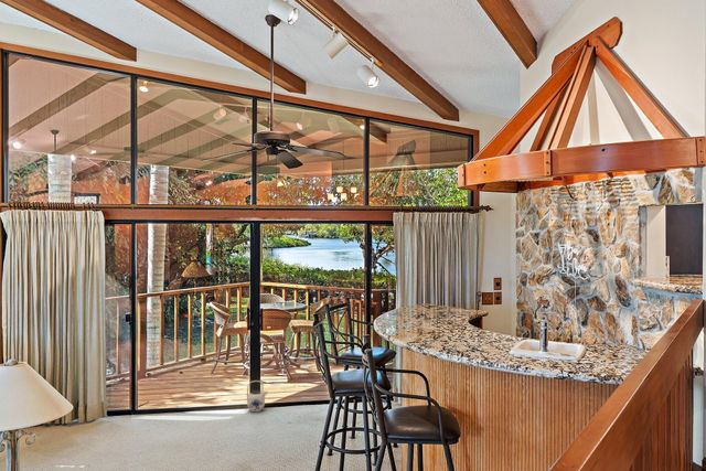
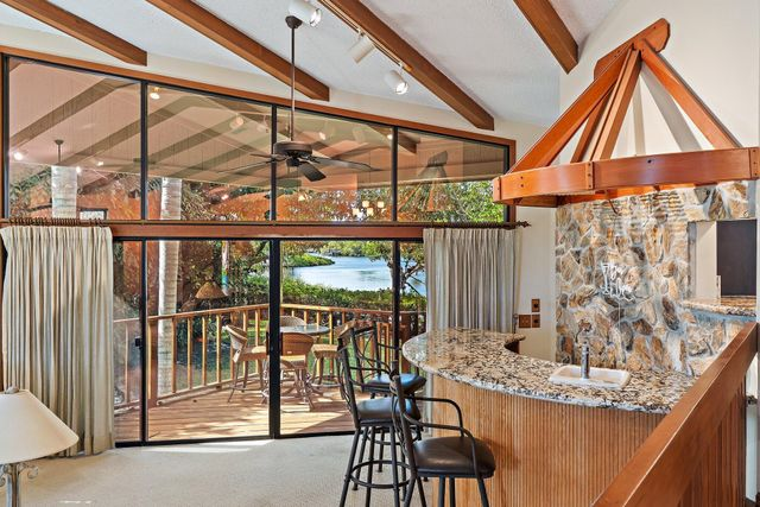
- teapot [246,379,269,413]
